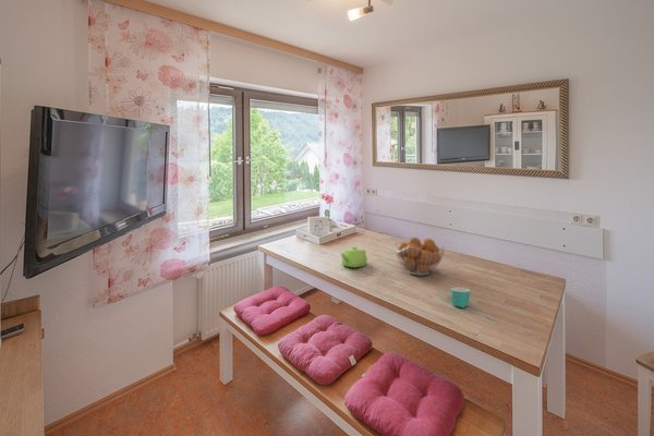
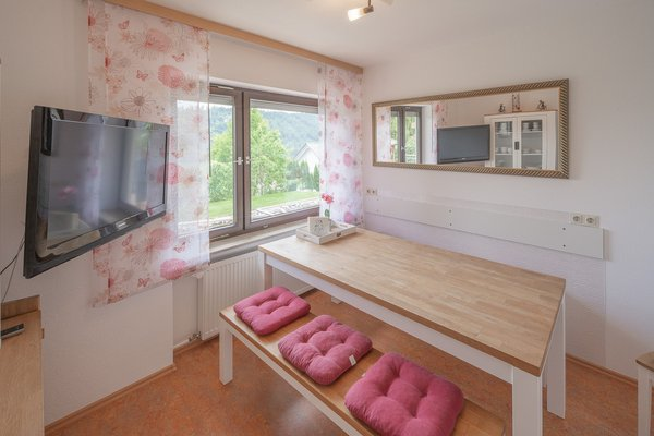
- teapot [340,245,368,268]
- mug [450,287,472,308]
- fruit basket [393,237,446,276]
